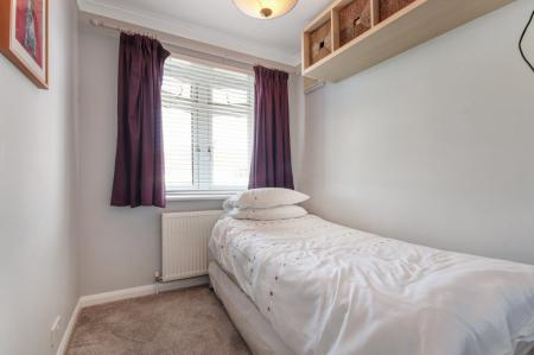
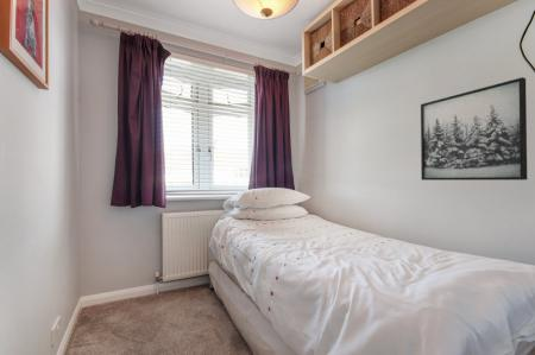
+ wall art [420,76,528,182]
